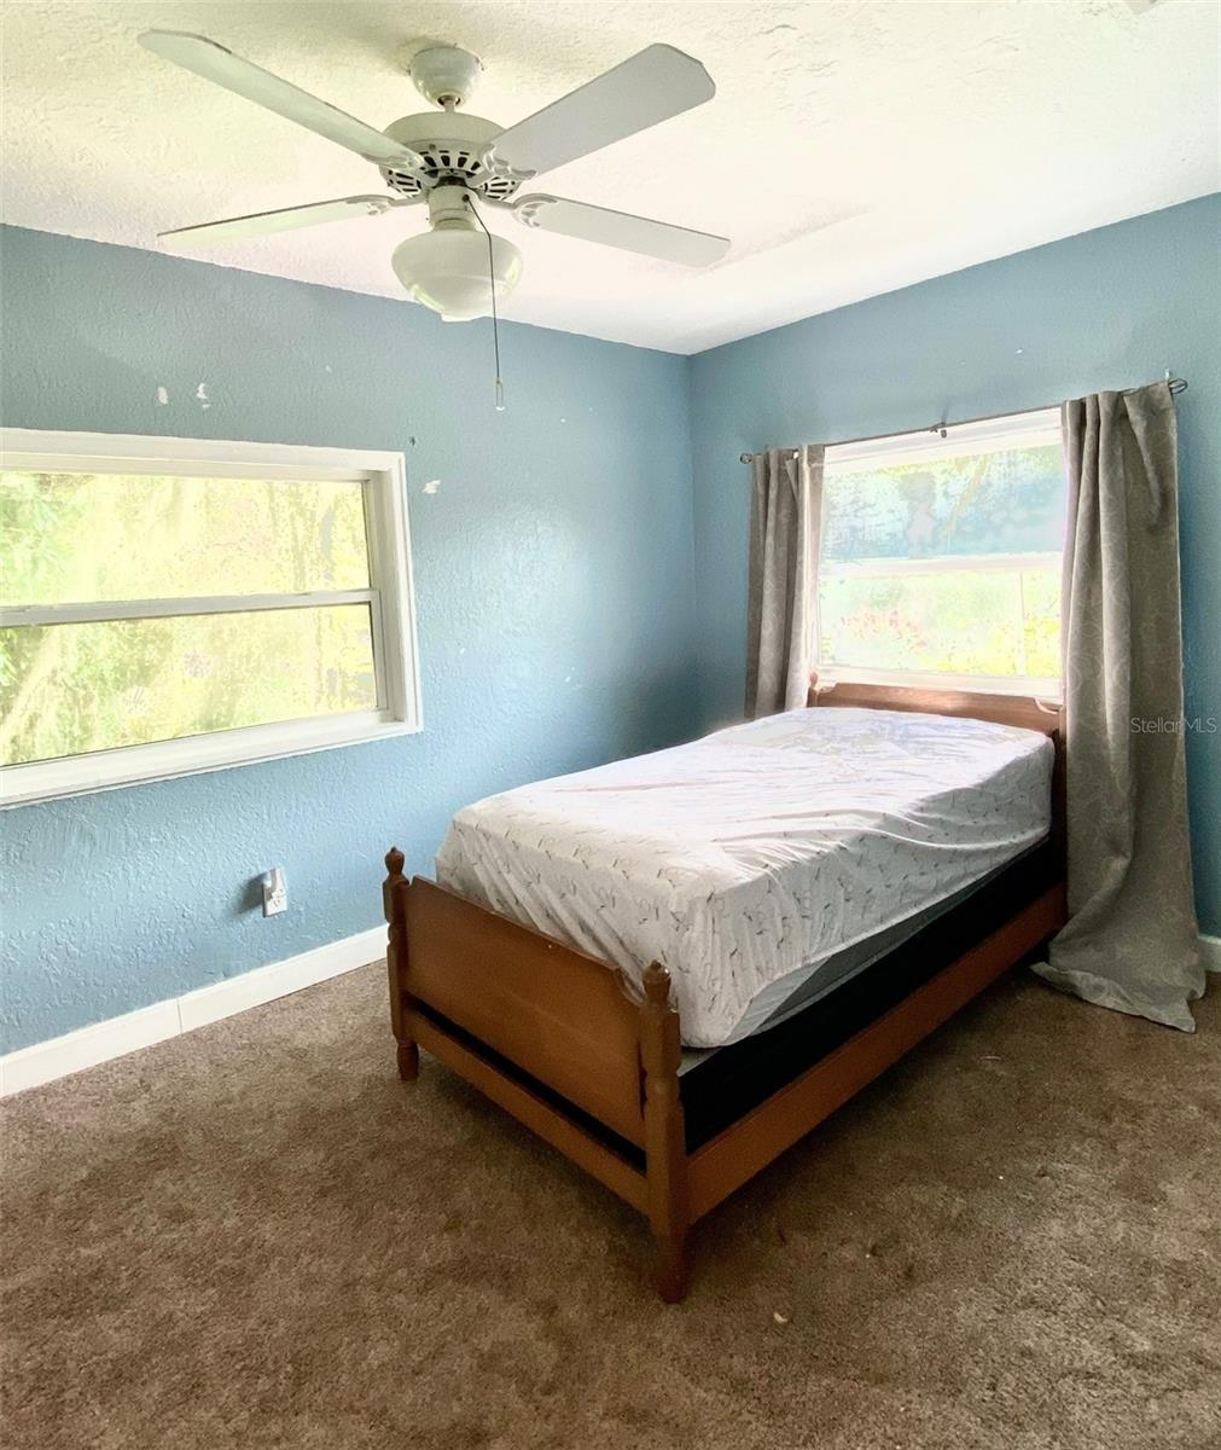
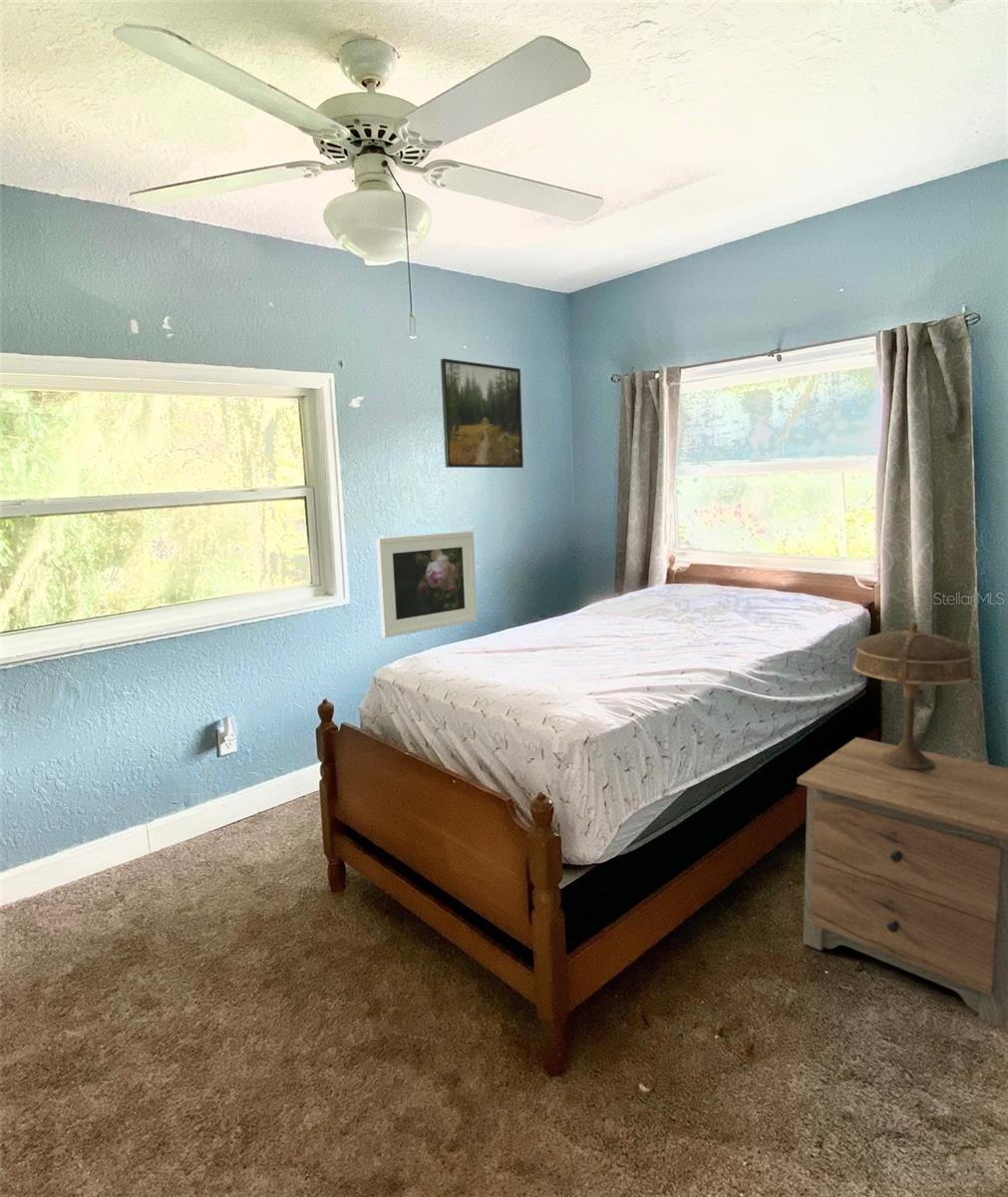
+ nightstand [796,736,1008,1029]
+ table lamp [852,621,976,771]
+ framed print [375,531,479,638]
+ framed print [440,357,524,469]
